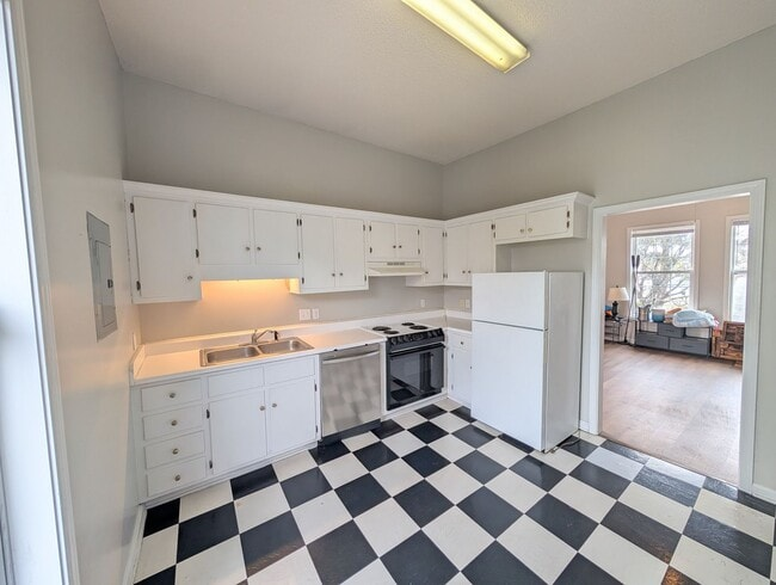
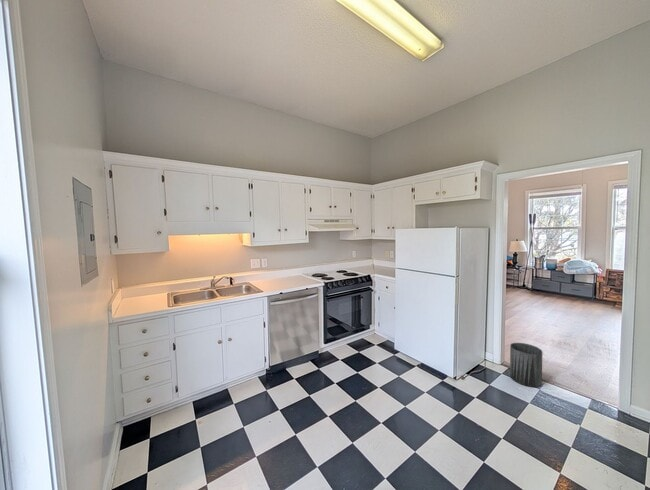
+ trash can [509,342,543,388]
